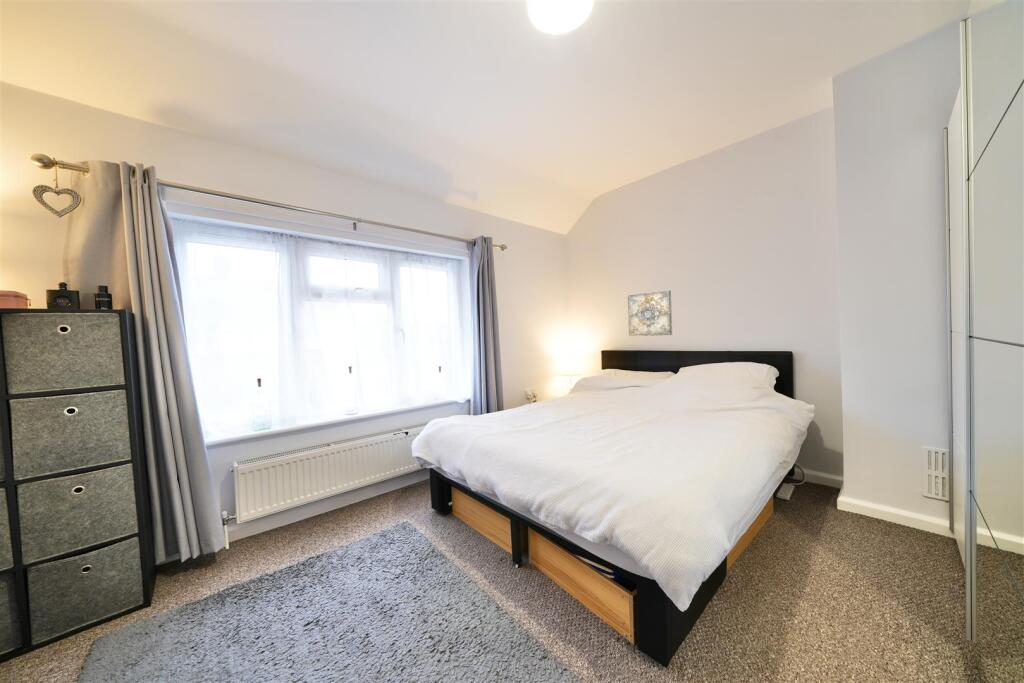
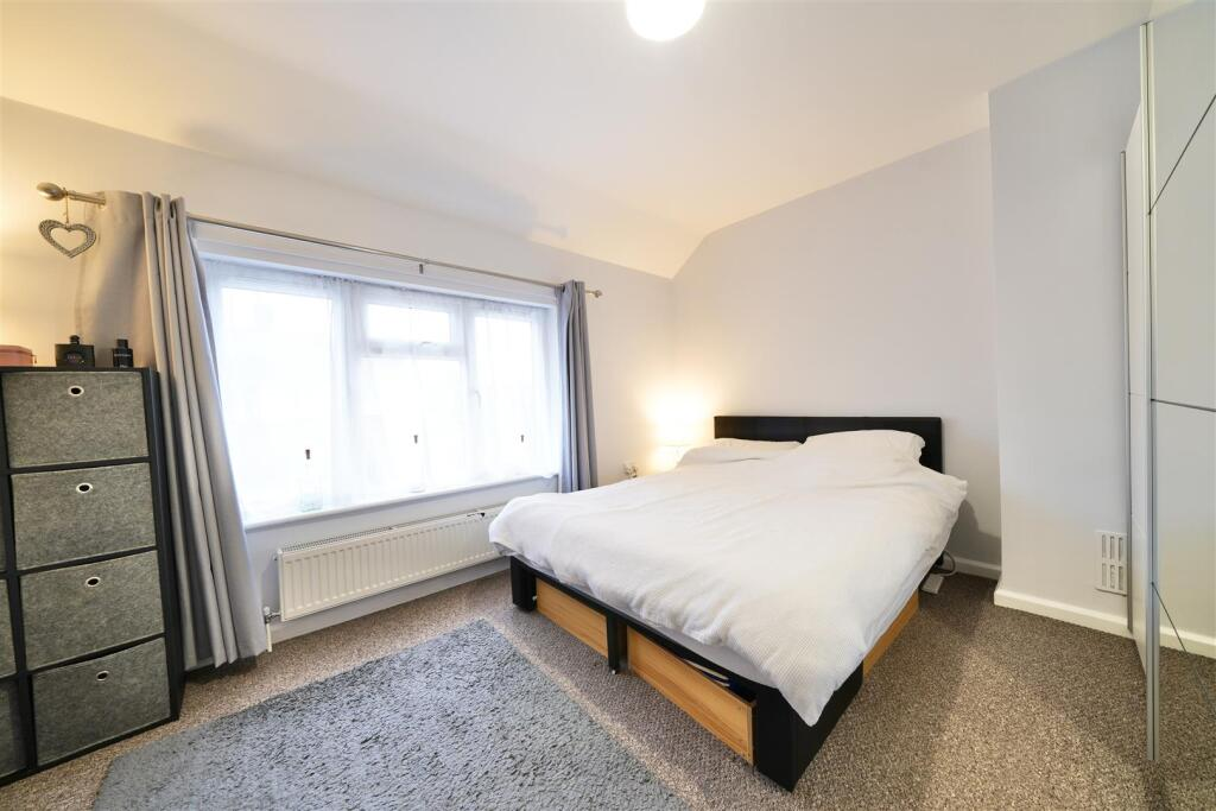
- wall art [627,289,673,337]
